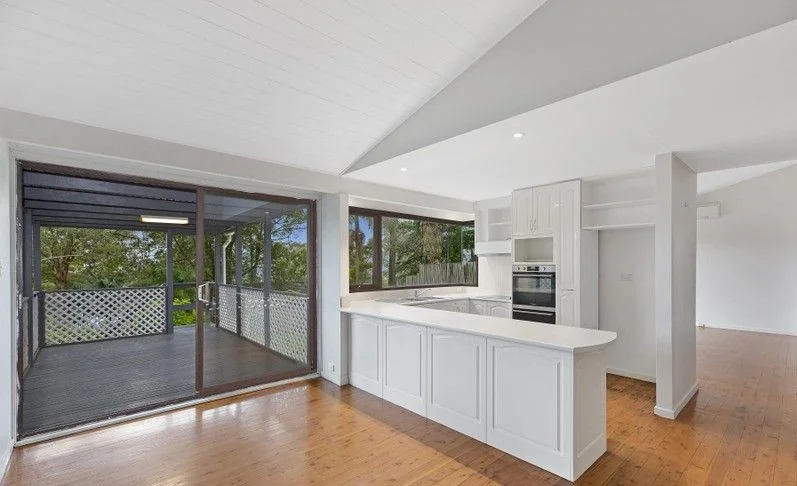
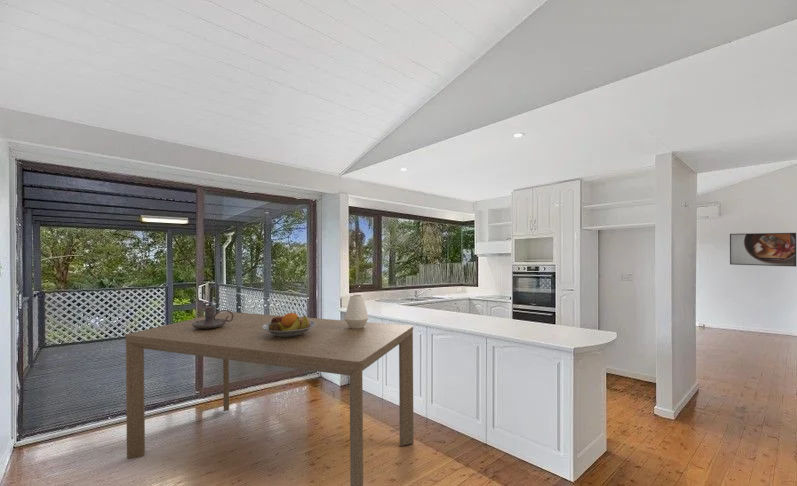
+ fruit bowl [262,312,316,337]
+ vase [344,294,370,329]
+ candle holder [192,305,234,329]
+ dining table [124,311,415,486]
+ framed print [729,232,797,268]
